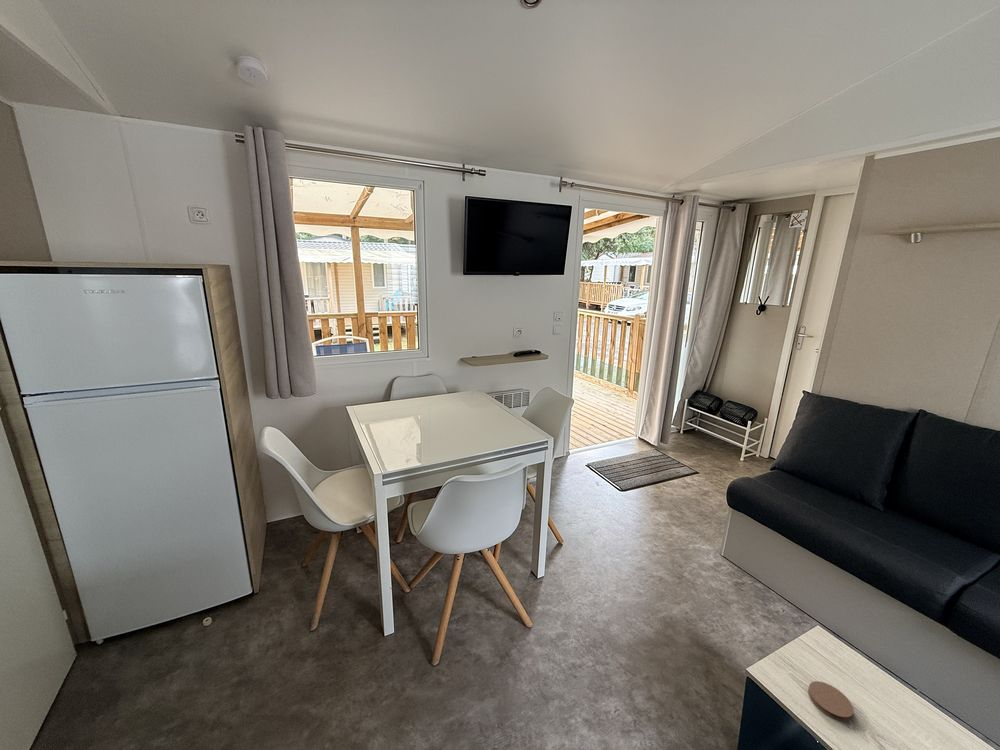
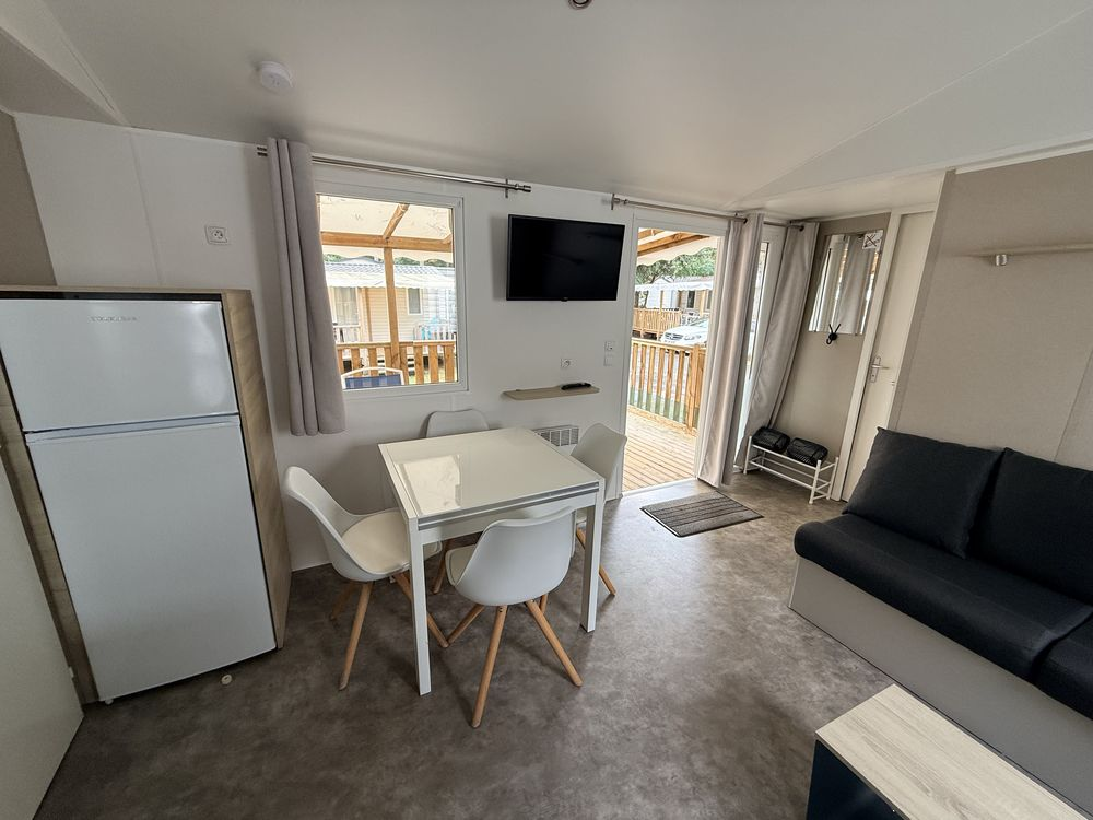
- coaster [807,680,854,722]
